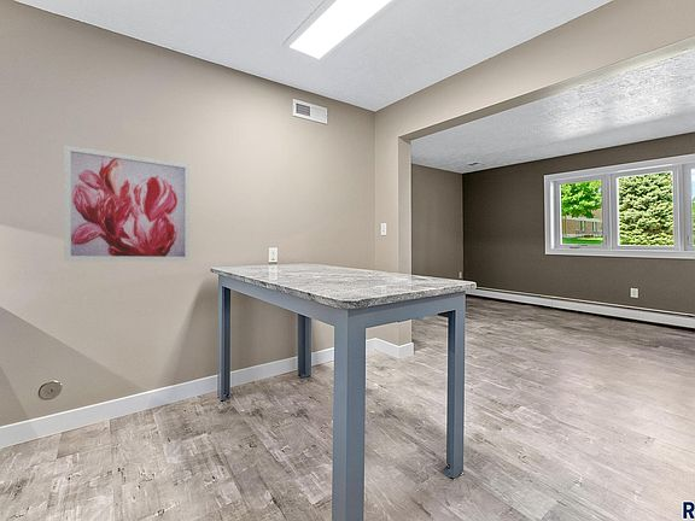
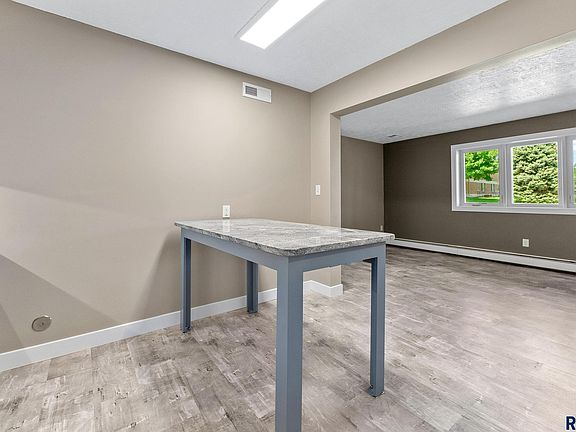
- wall art [63,144,191,263]
